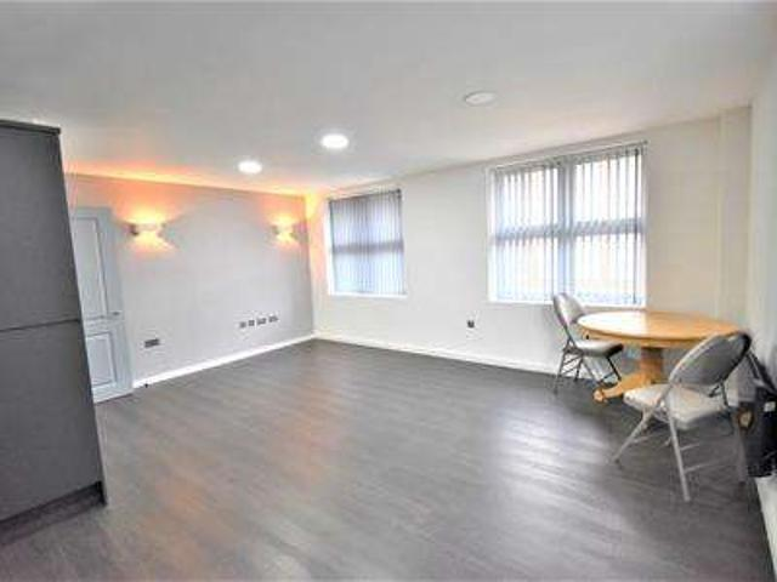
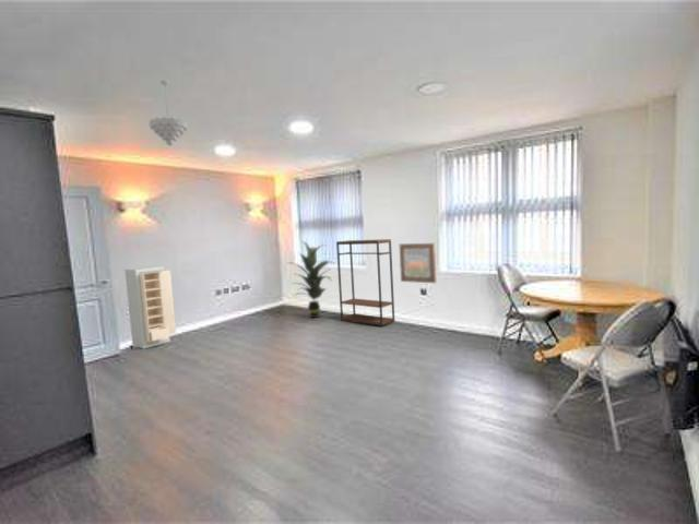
+ pendant light [149,80,188,146]
+ indoor plant [288,240,334,319]
+ wall art [399,242,438,284]
+ shelving unit [335,238,395,327]
+ storage cabinet [123,265,177,349]
